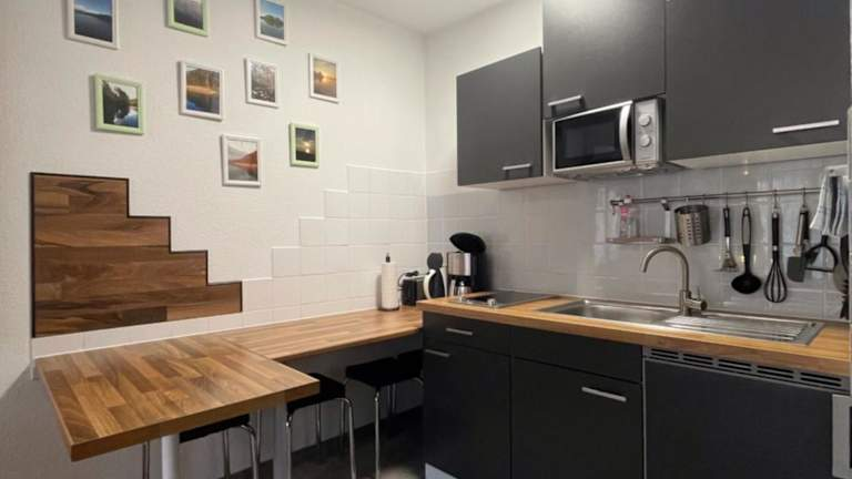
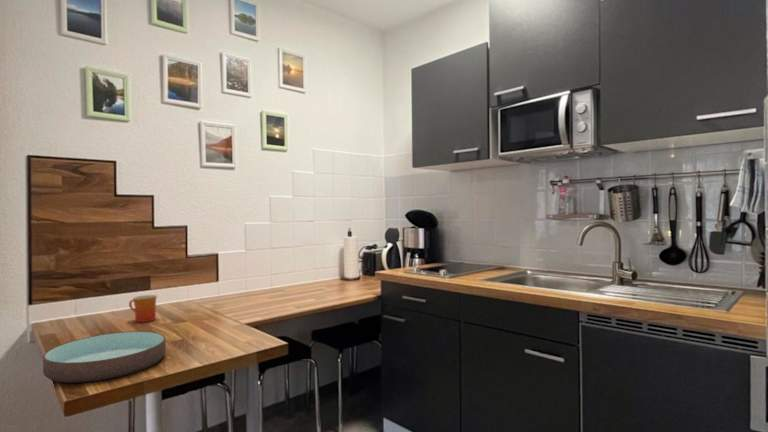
+ bowl [42,330,167,384]
+ mug [128,294,158,323]
